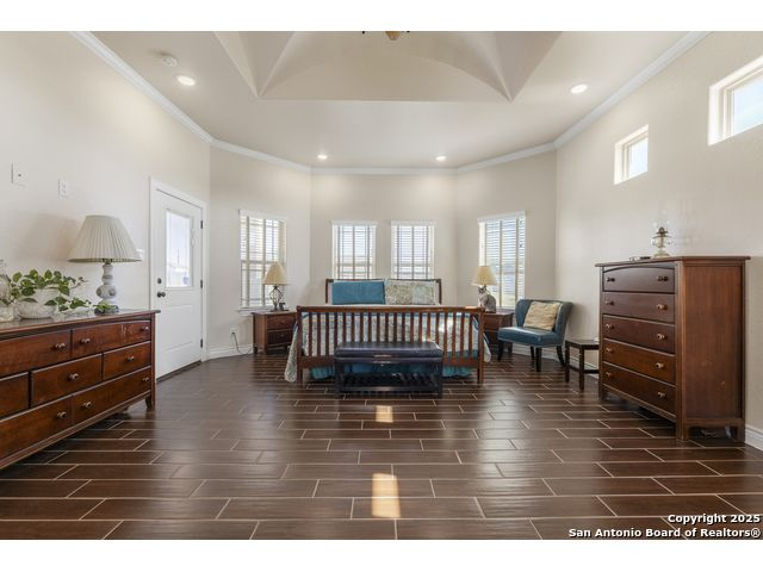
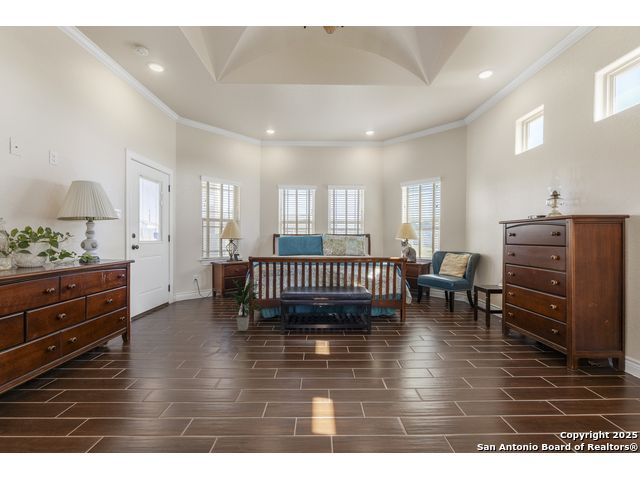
+ indoor plant [222,278,262,332]
